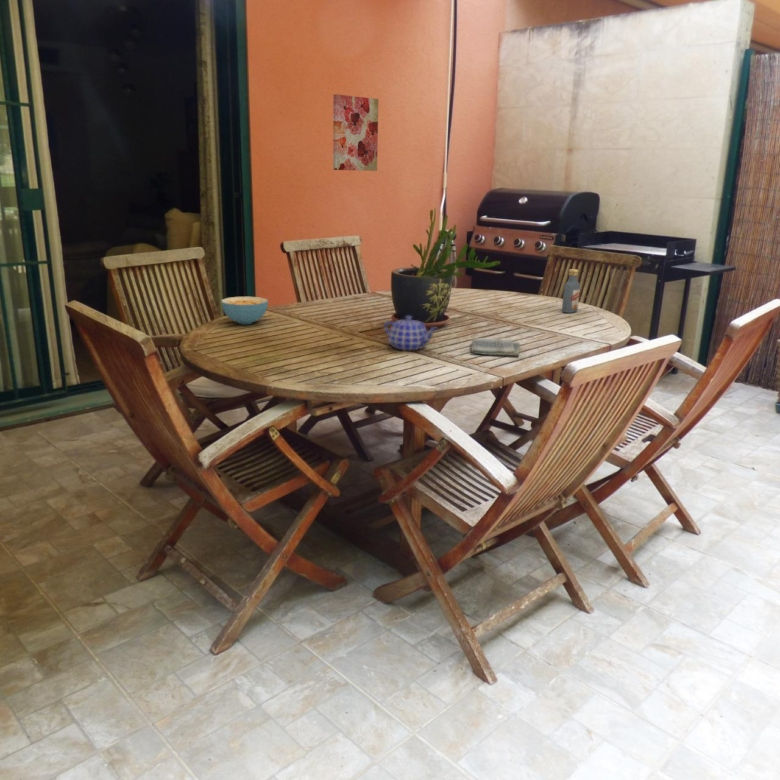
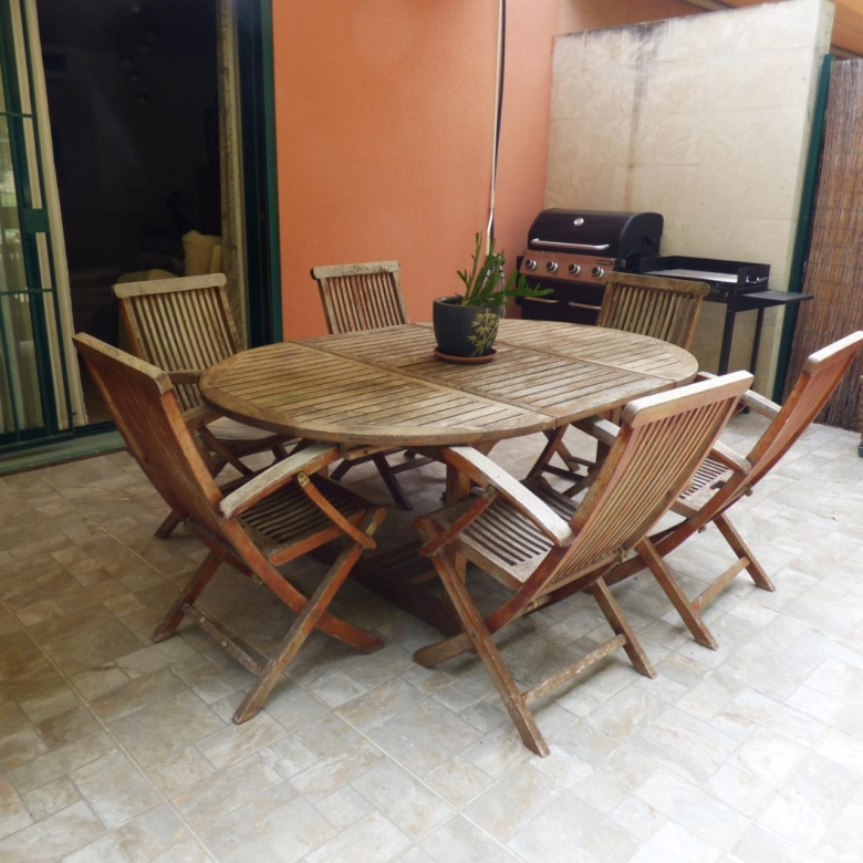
- vodka [561,268,581,314]
- dish towel [470,337,521,357]
- cereal bowl [220,296,269,325]
- wall art [332,93,379,172]
- teapot [383,315,438,351]
